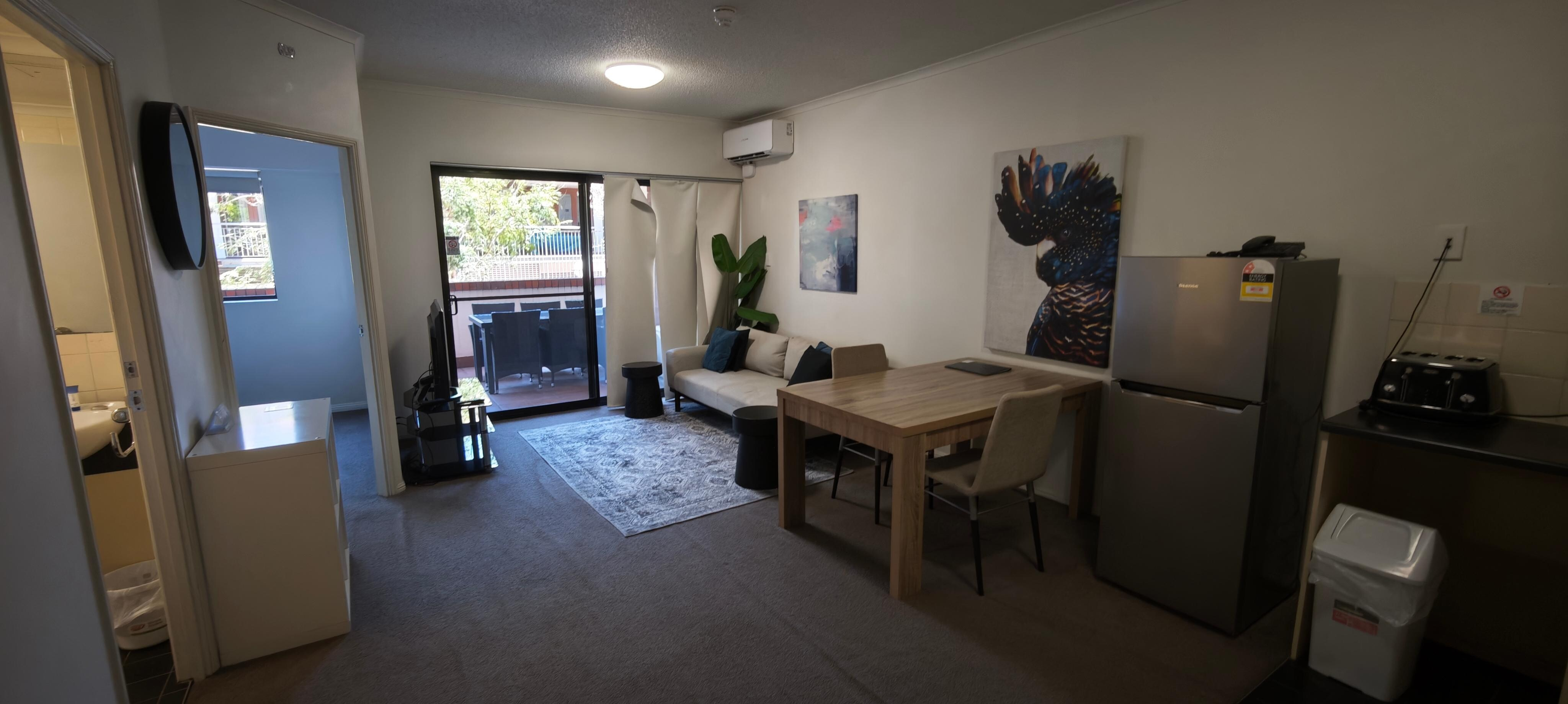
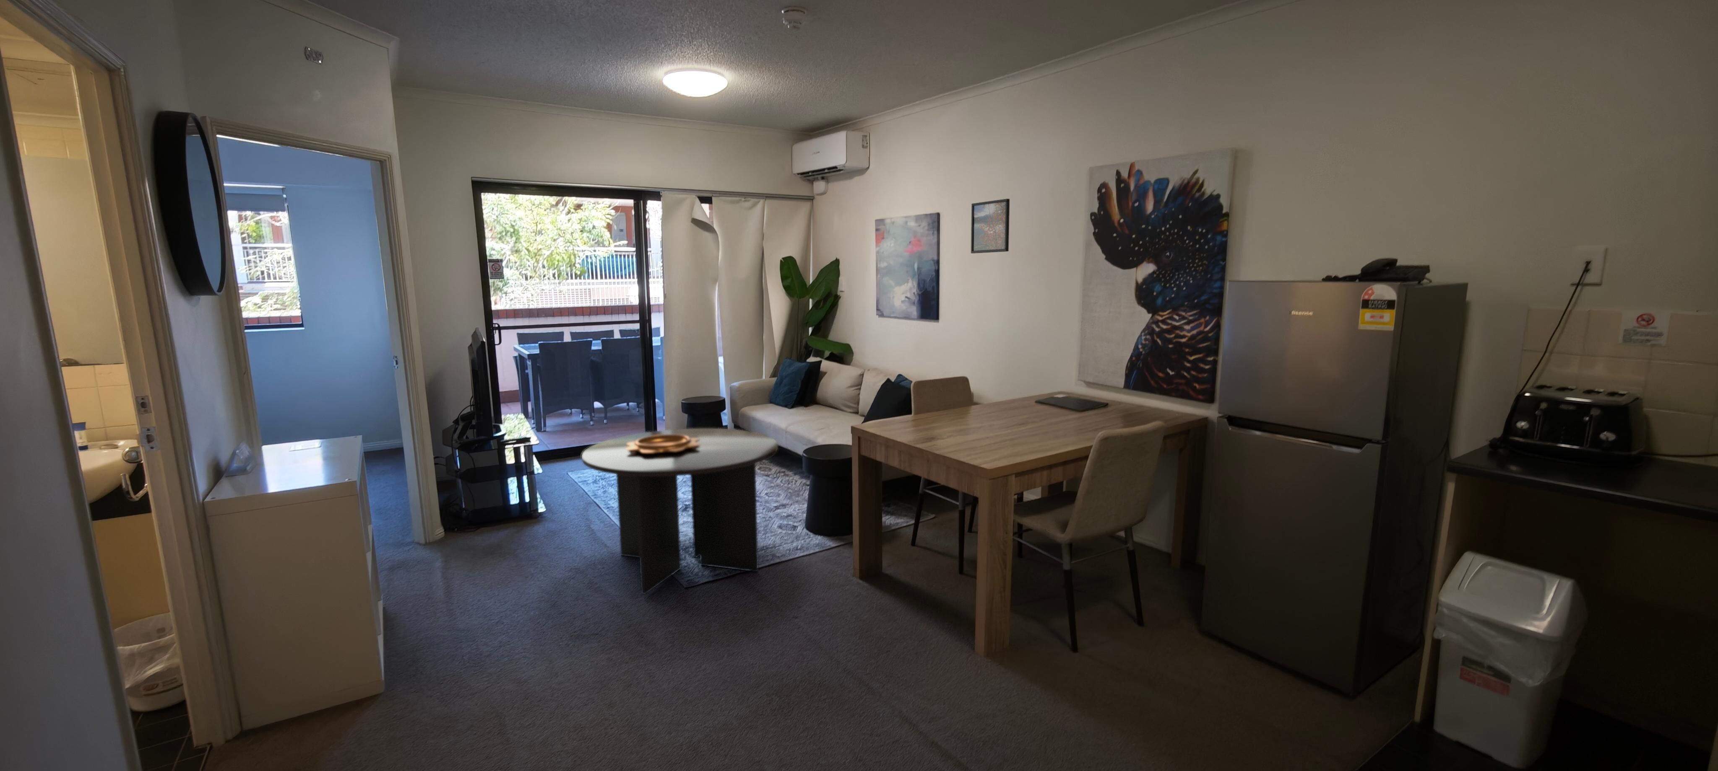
+ coffee table [582,428,778,595]
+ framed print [971,198,1010,254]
+ decorative bowl [626,435,700,454]
